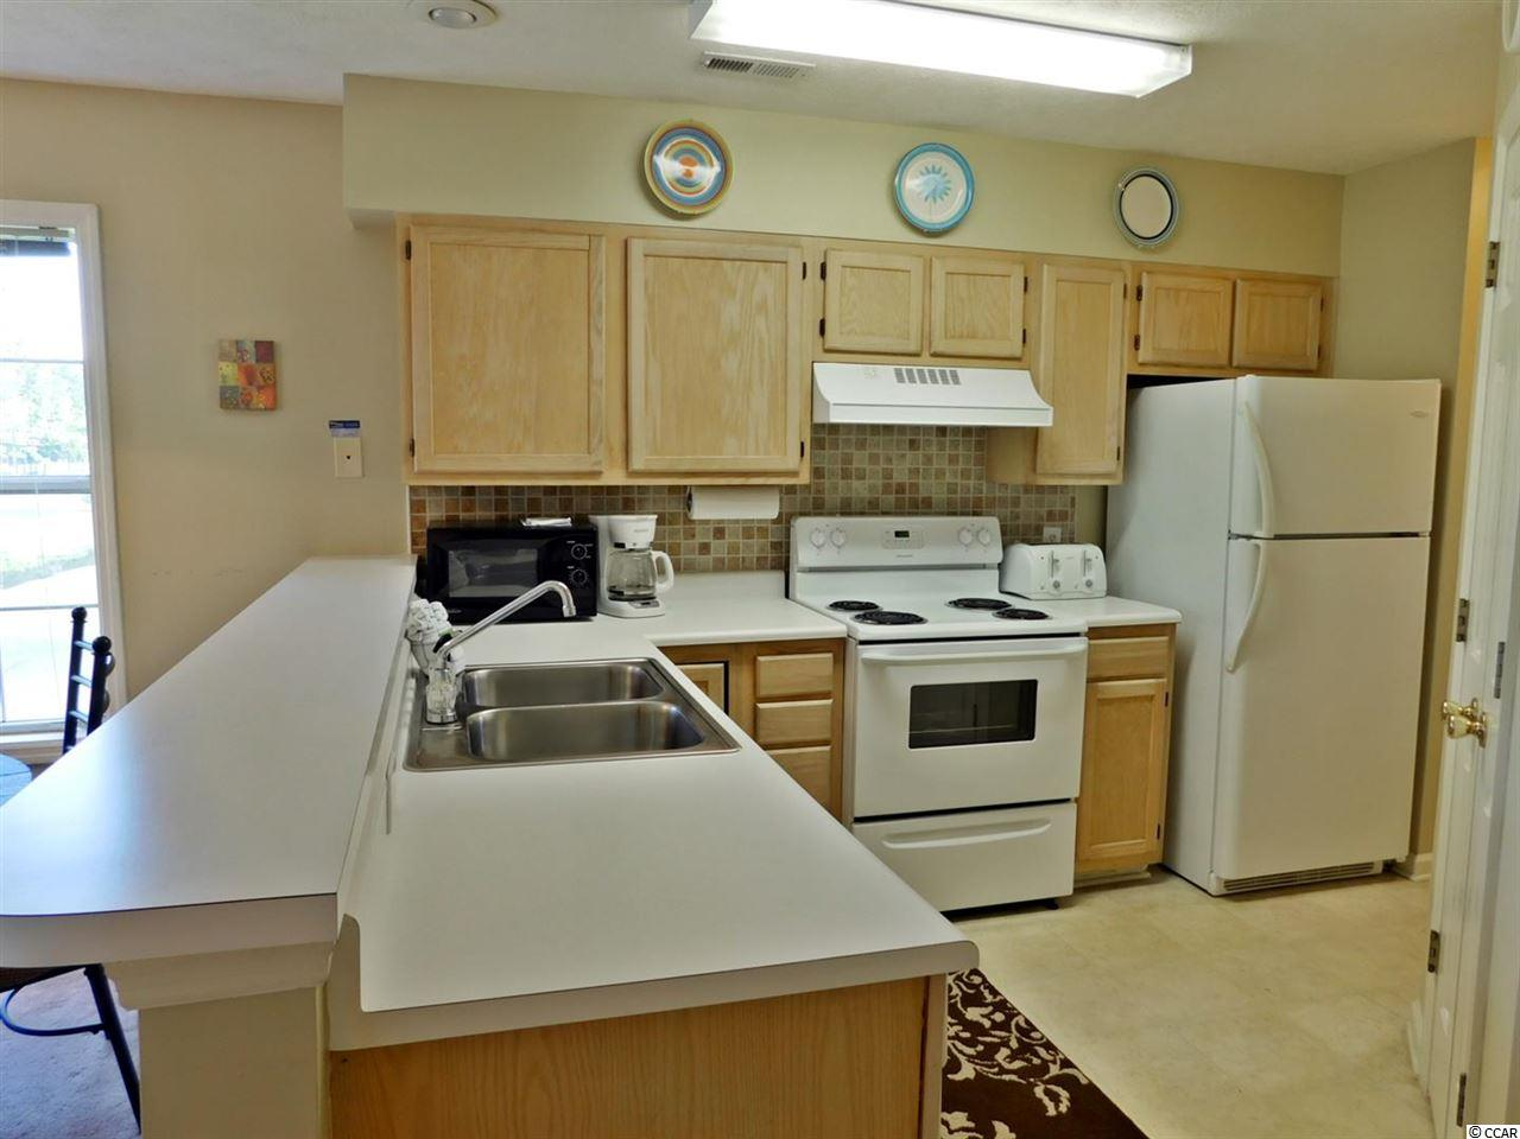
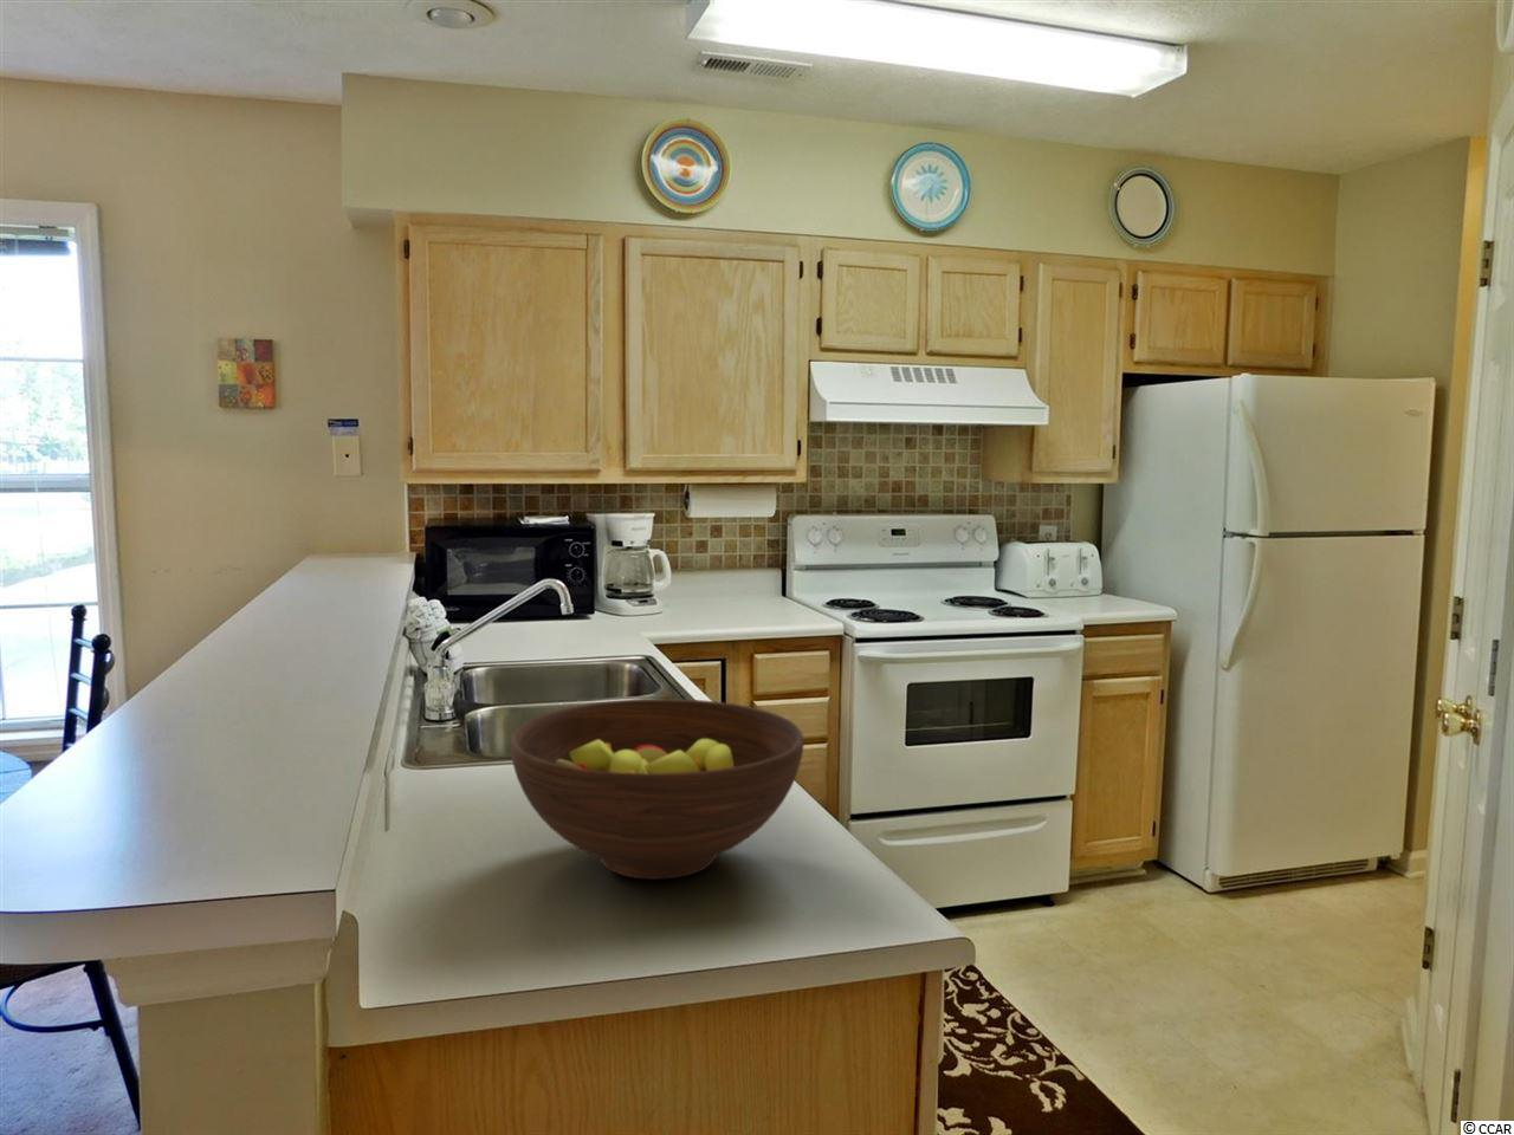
+ fruit bowl [510,697,805,881]
